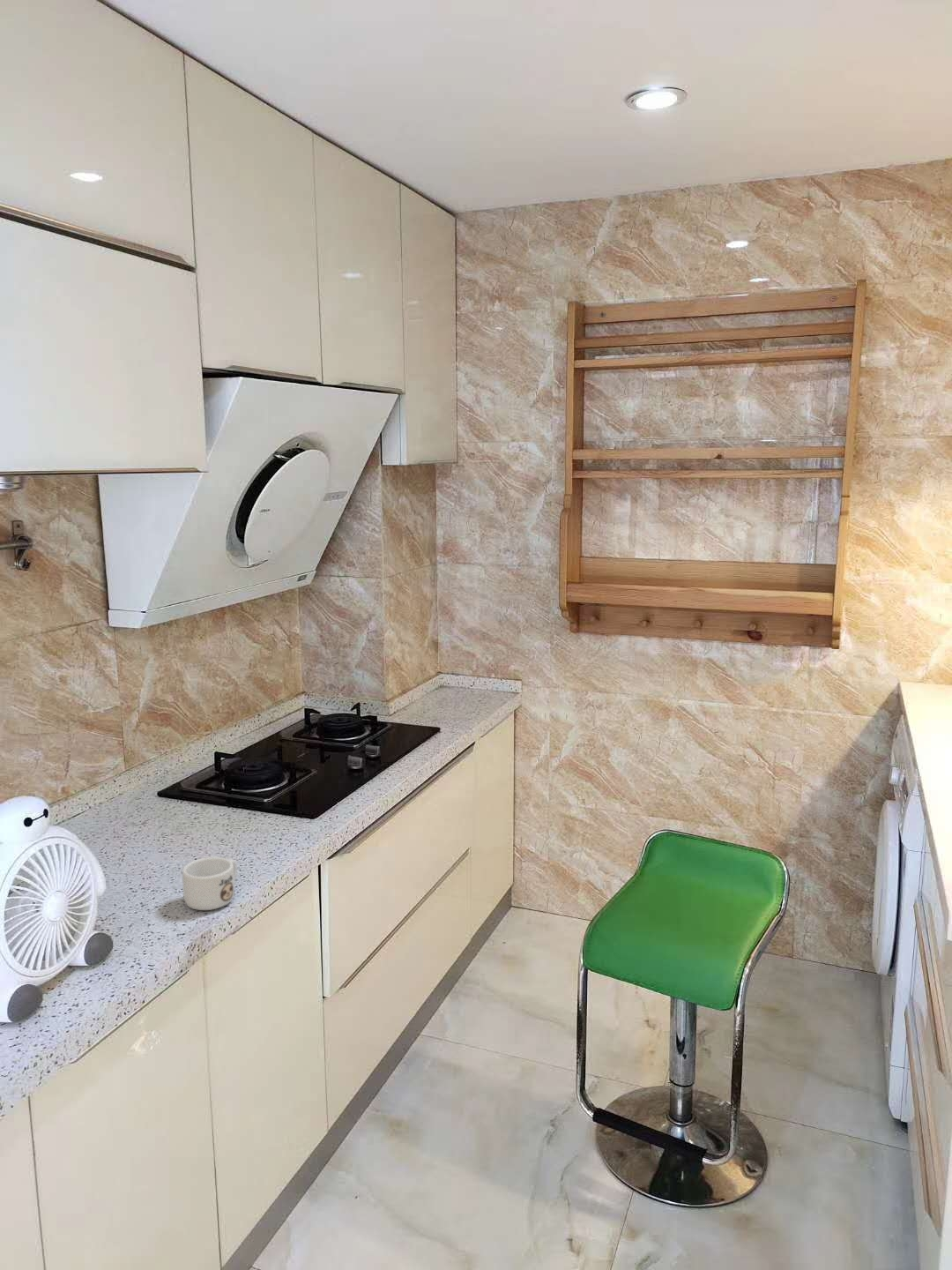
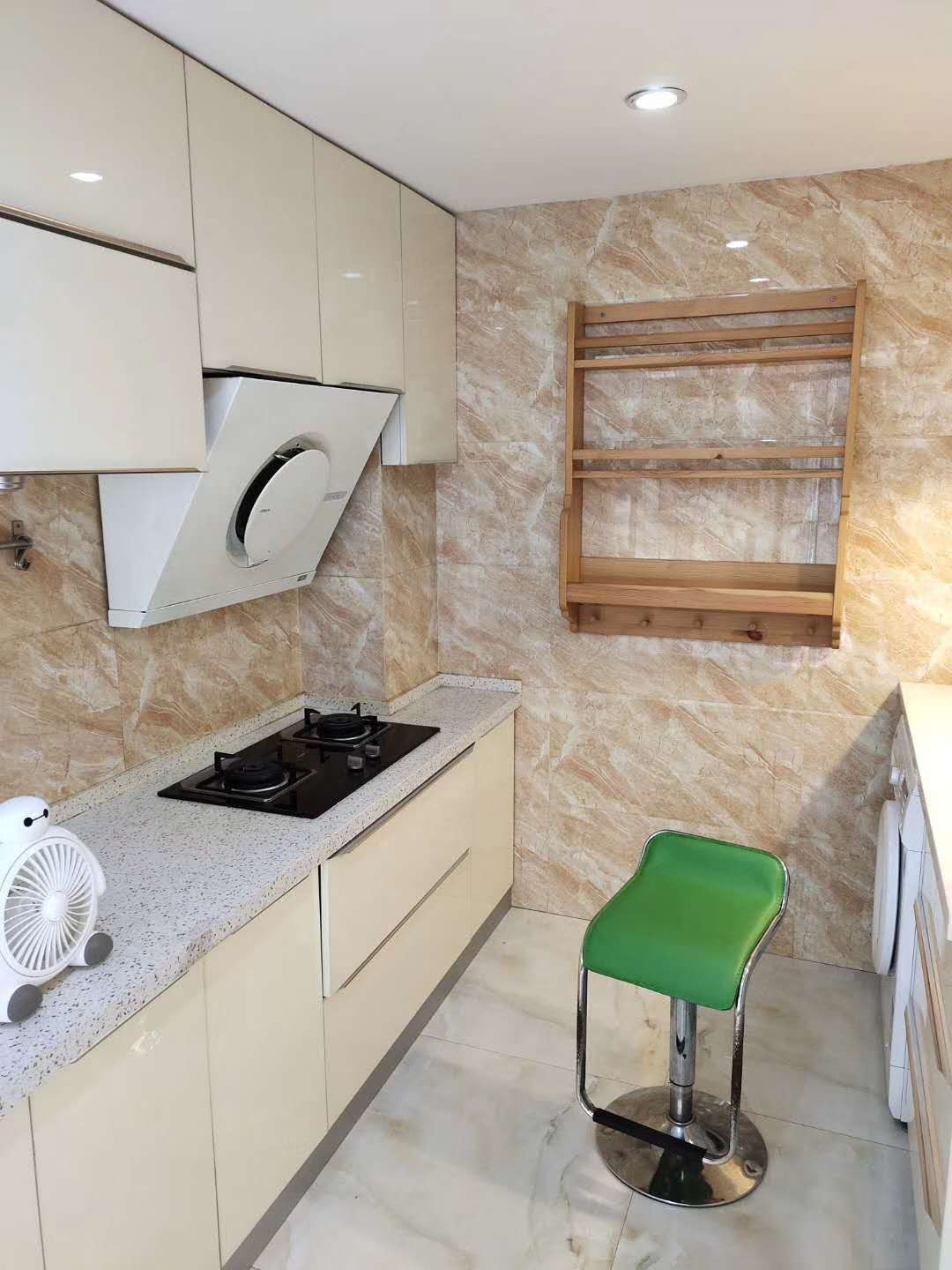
- mug [182,856,238,911]
